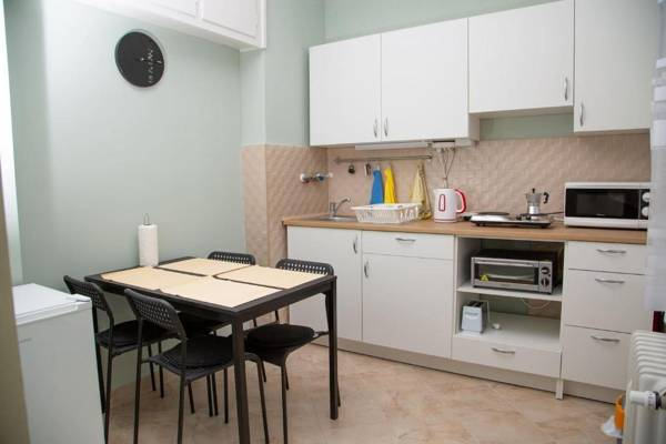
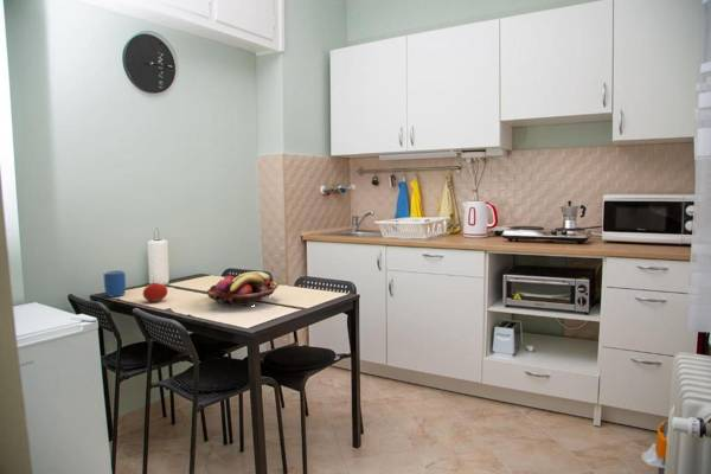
+ mug [103,269,127,299]
+ fruit [142,280,168,303]
+ fruit basket [206,270,280,308]
